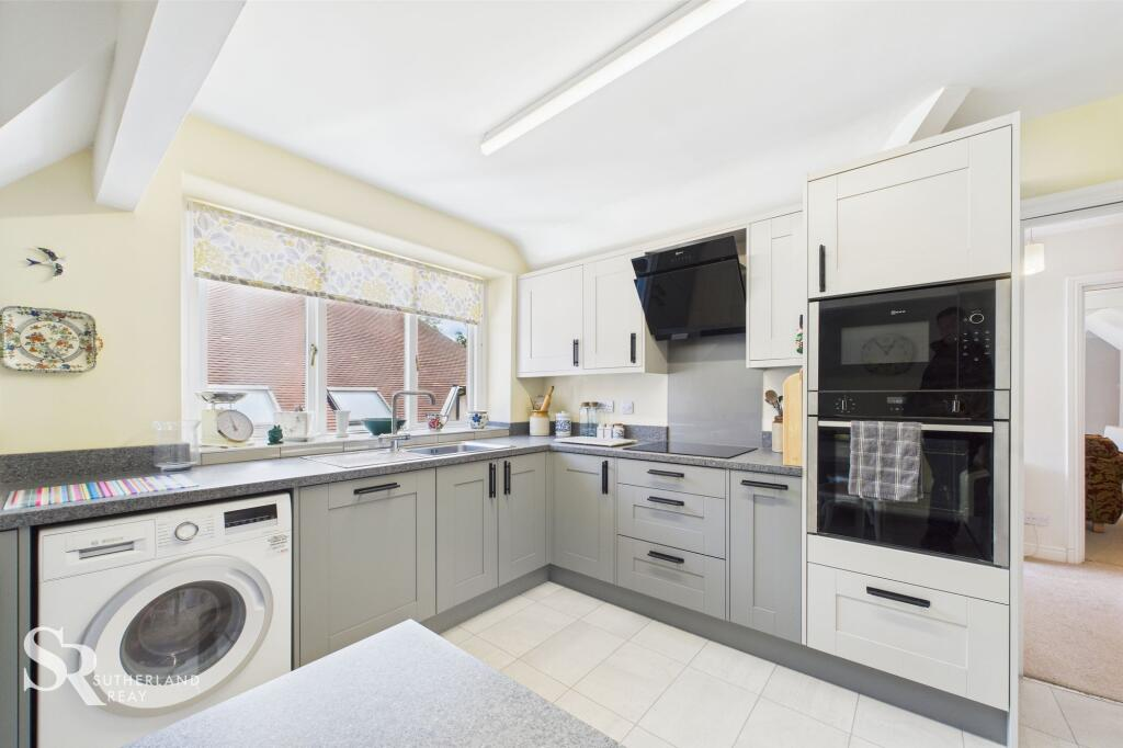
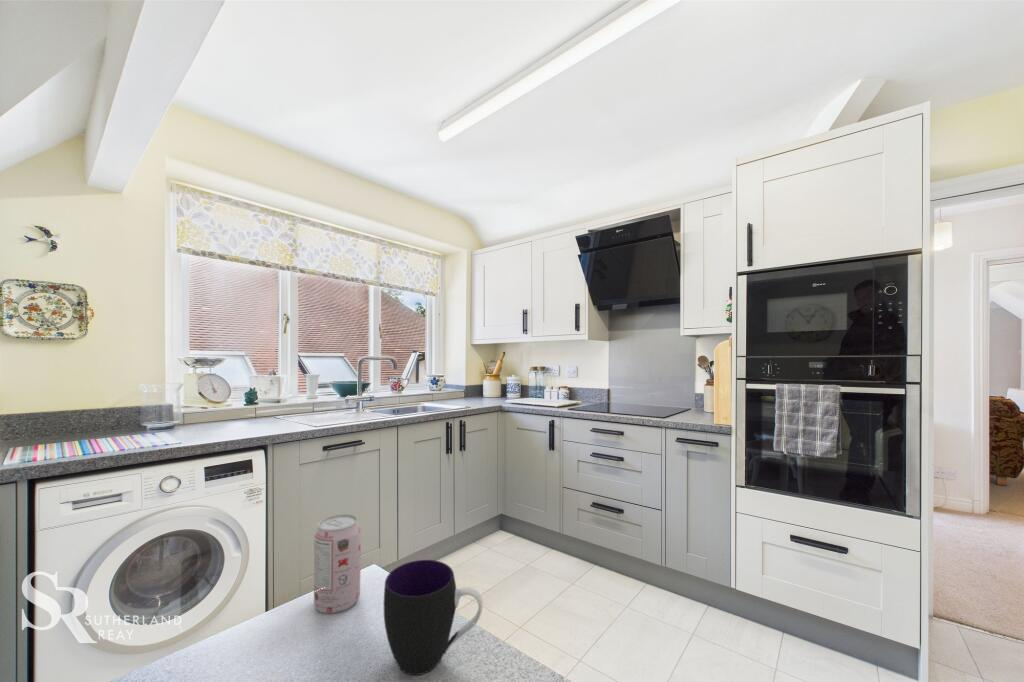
+ beverage can [313,513,362,614]
+ cup [383,559,484,676]
